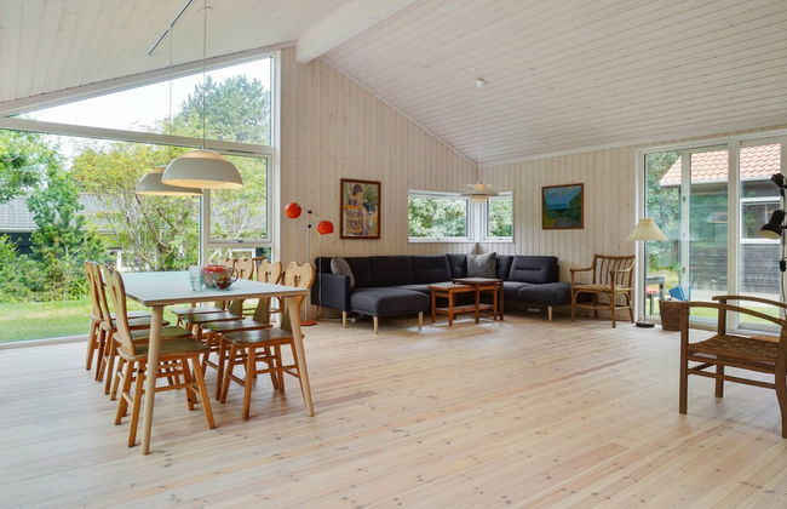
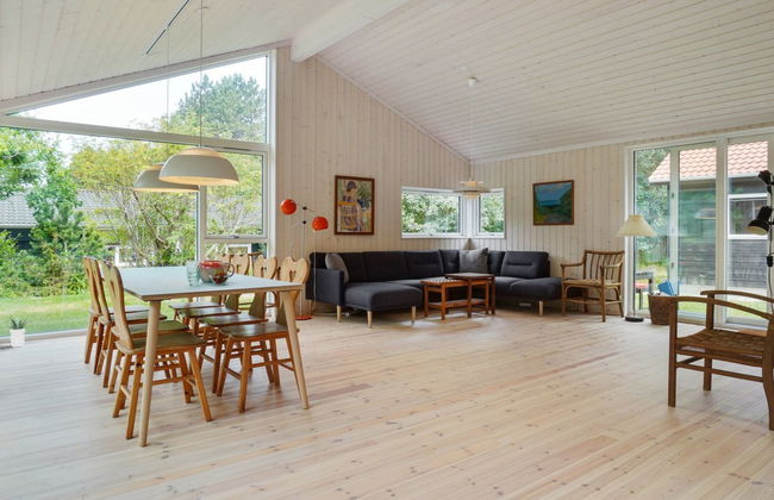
+ potted plant [5,314,39,348]
